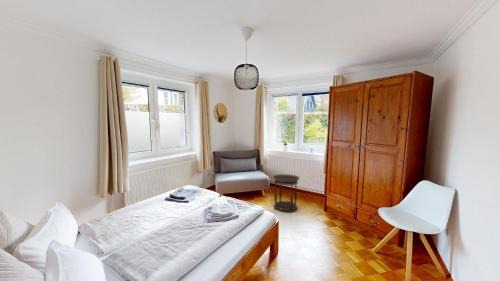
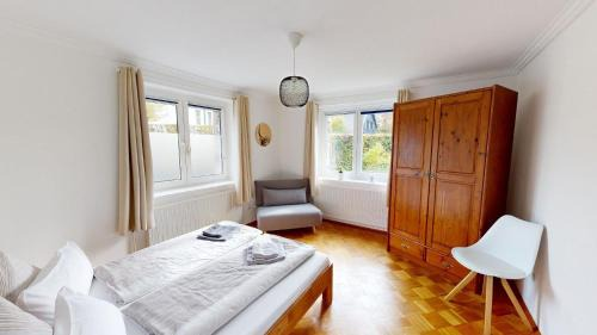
- side table [272,173,300,213]
